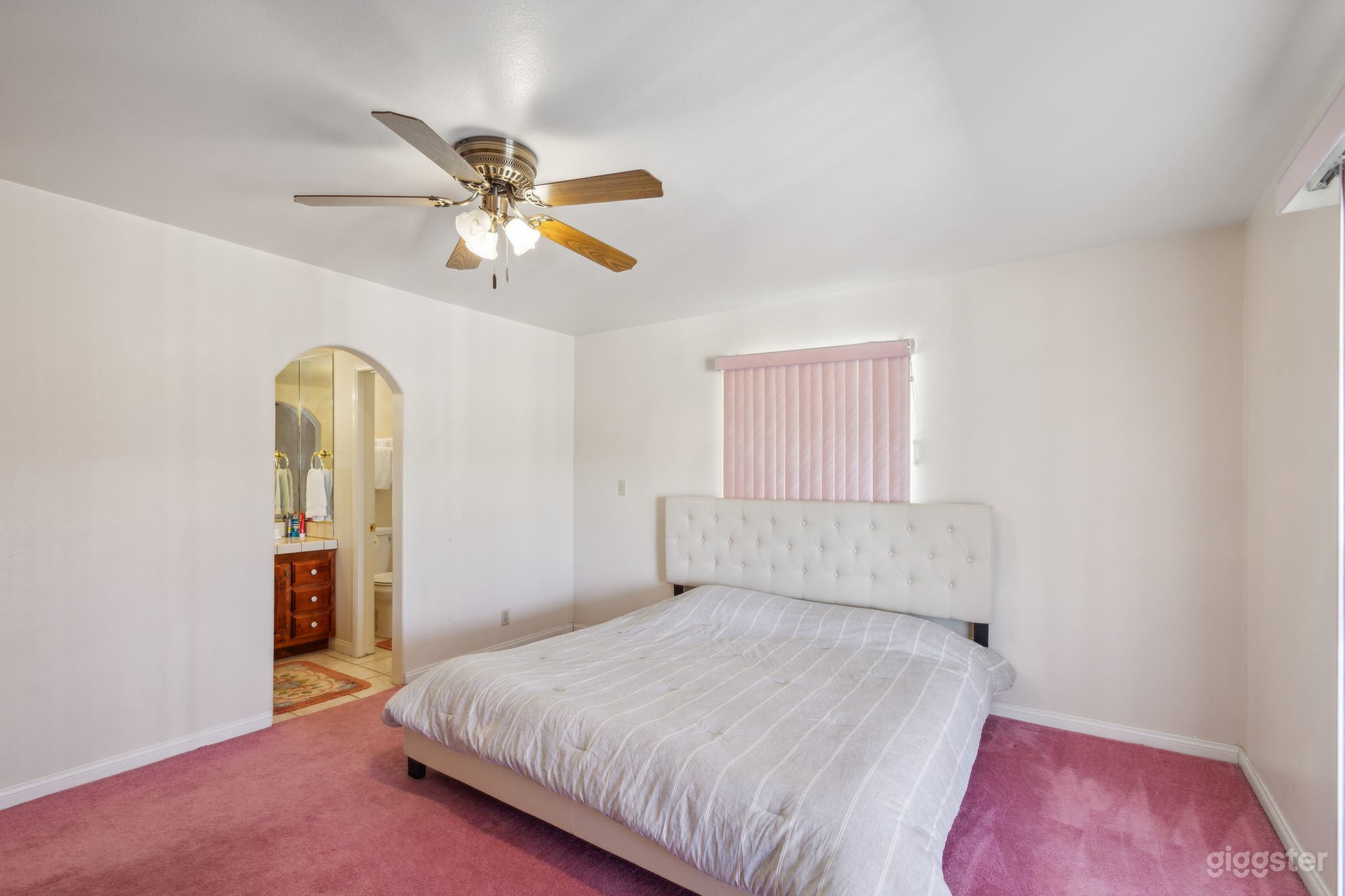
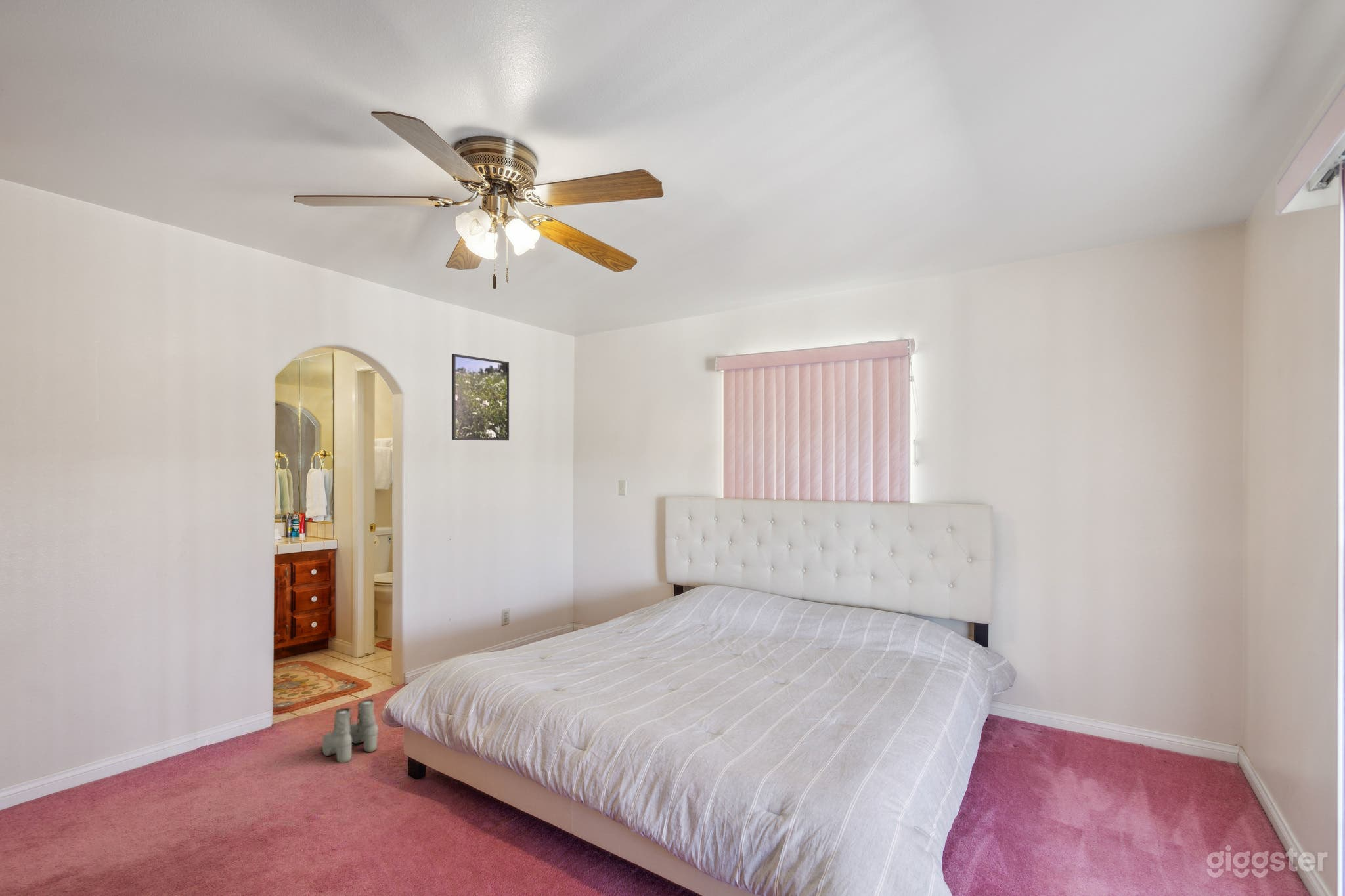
+ boots [322,698,379,764]
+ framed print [451,353,510,441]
